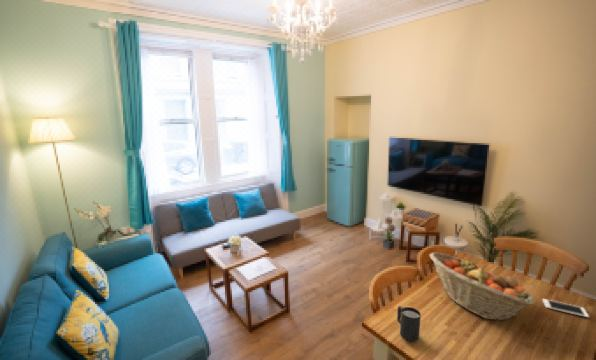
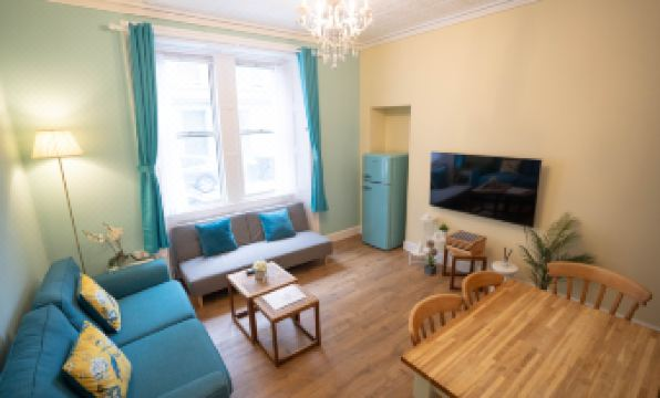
- mug [396,305,422,343]
- fruit basket [428,251,535,321]
- cell phone [541,298,590,318]
